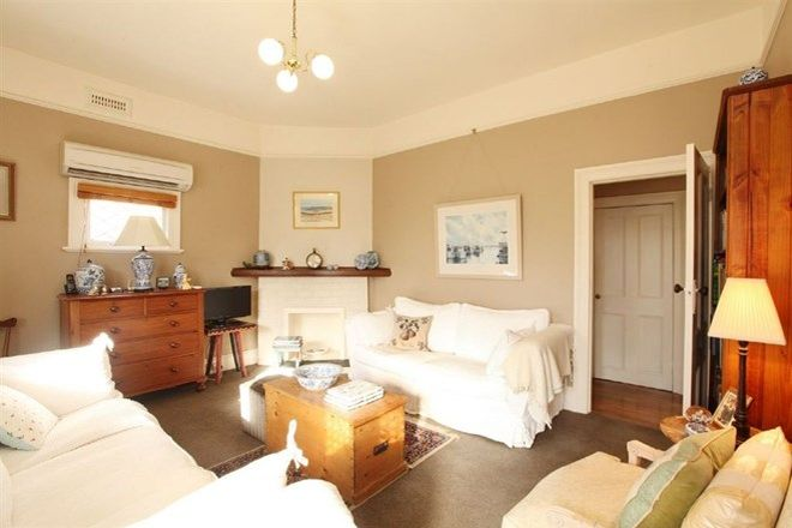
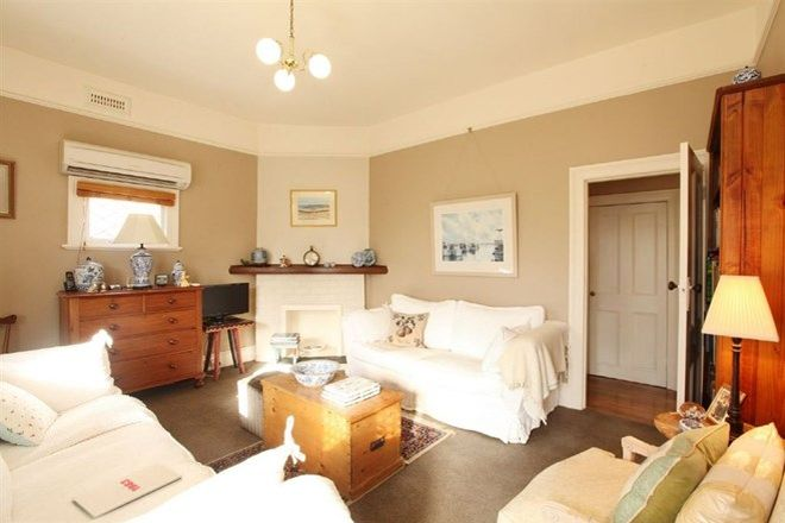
+ magazine [71,461,183,519]
